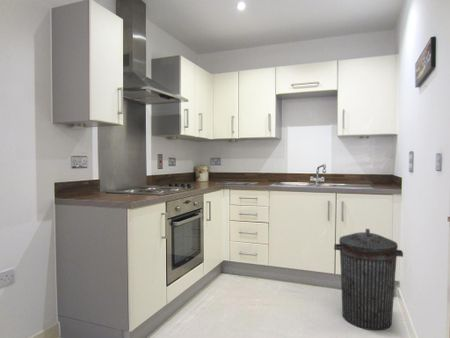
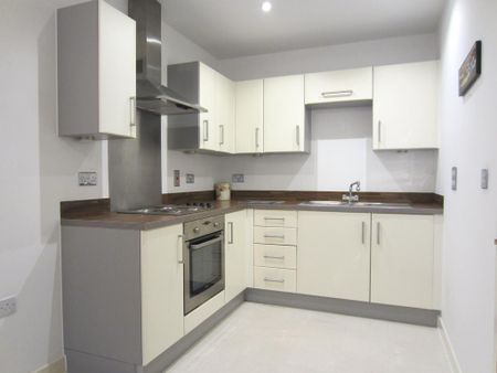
- trash can [333,228,404,331]
